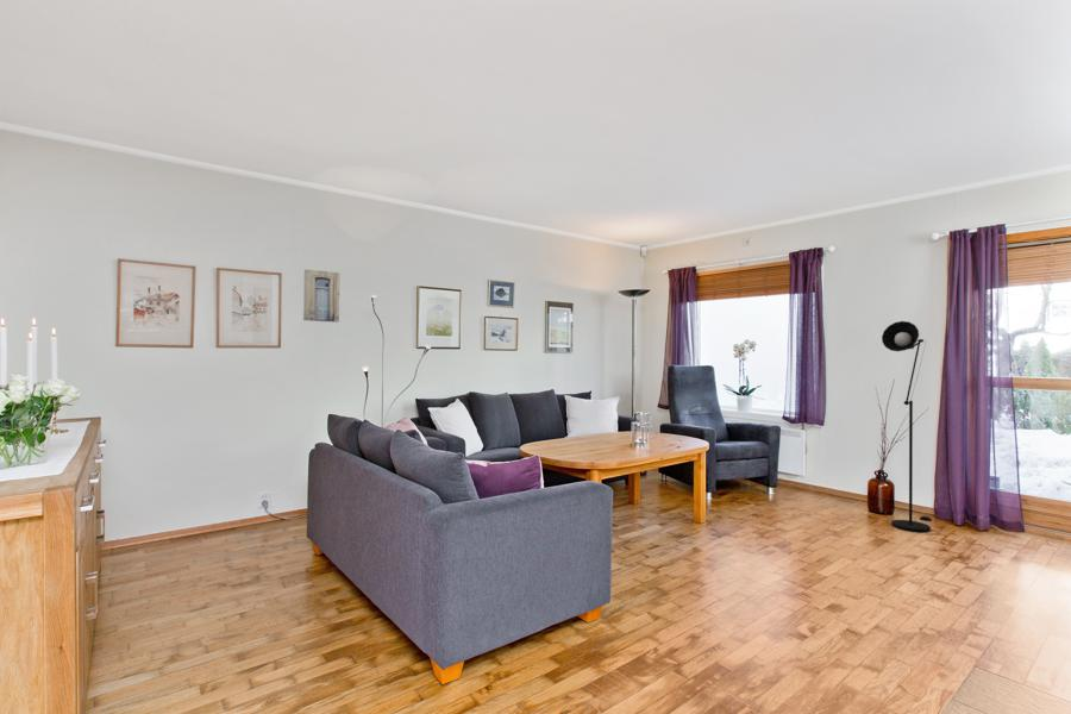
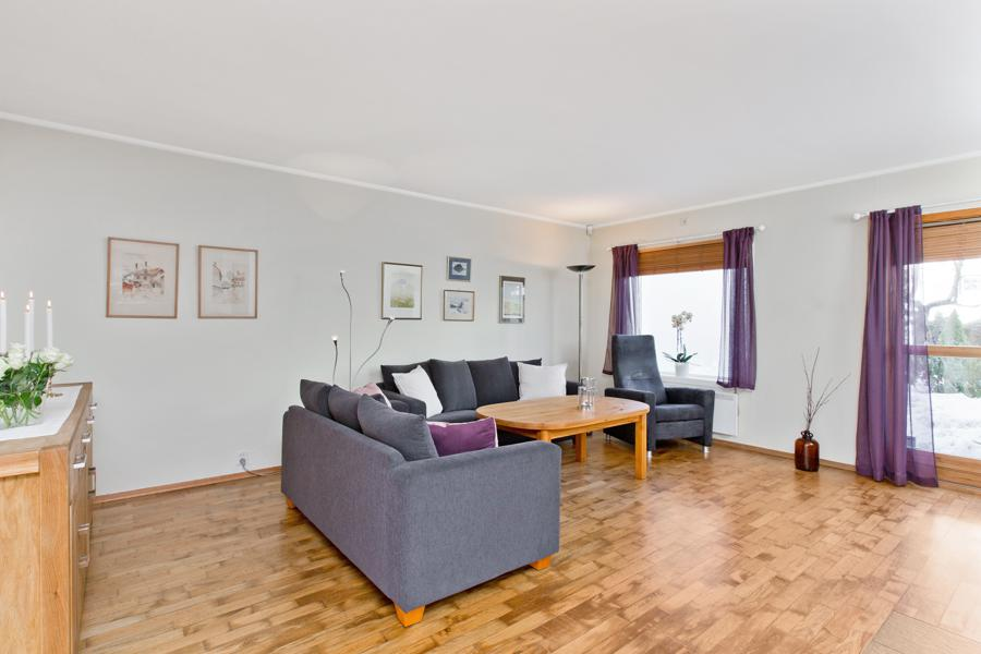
- floor lamp [881,320,933,533]
- wall art [302,268,340,324]
